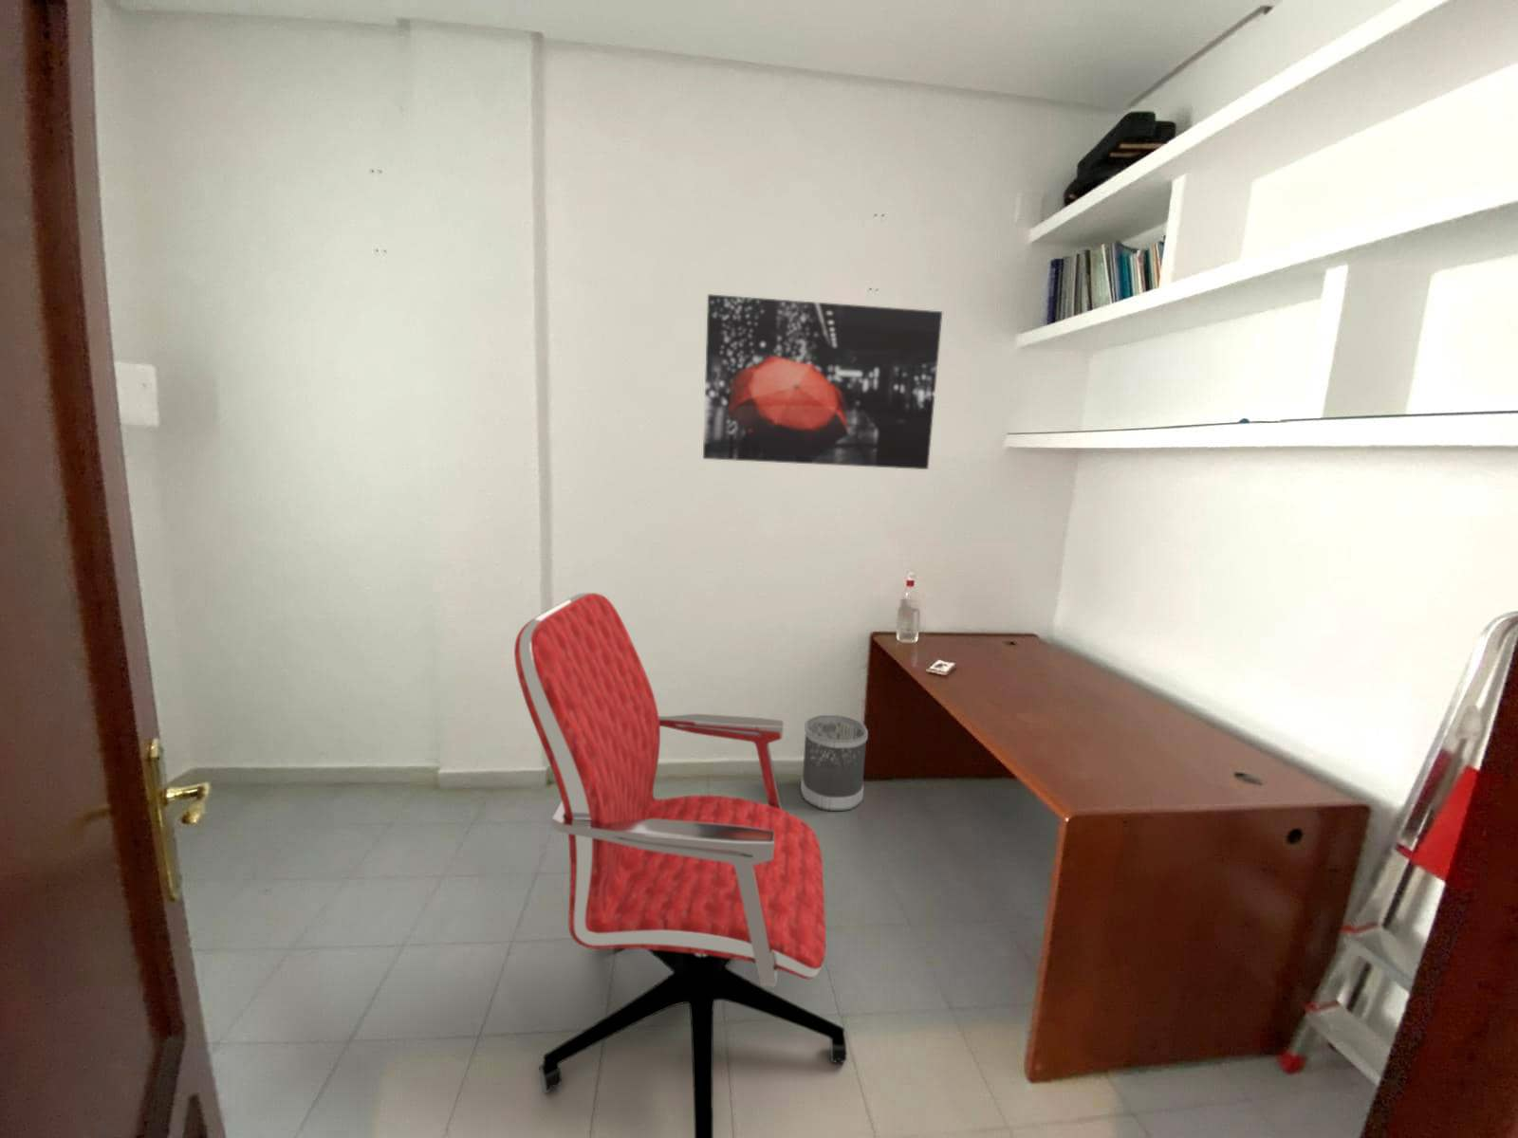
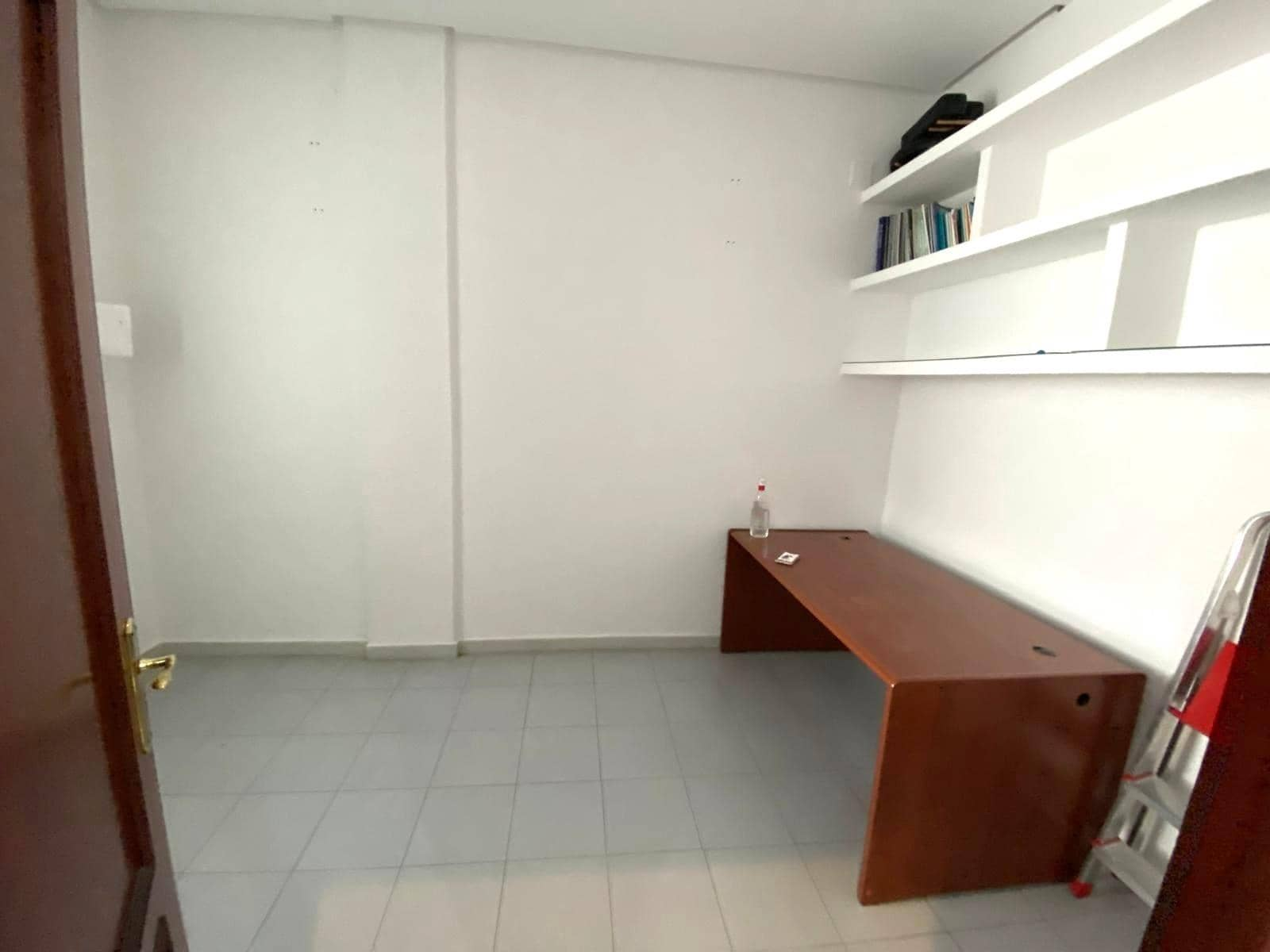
- office chair [513,592,847,1138]
- wall art [702,293,943,470]
- wastebasket [800,714,869,812]
